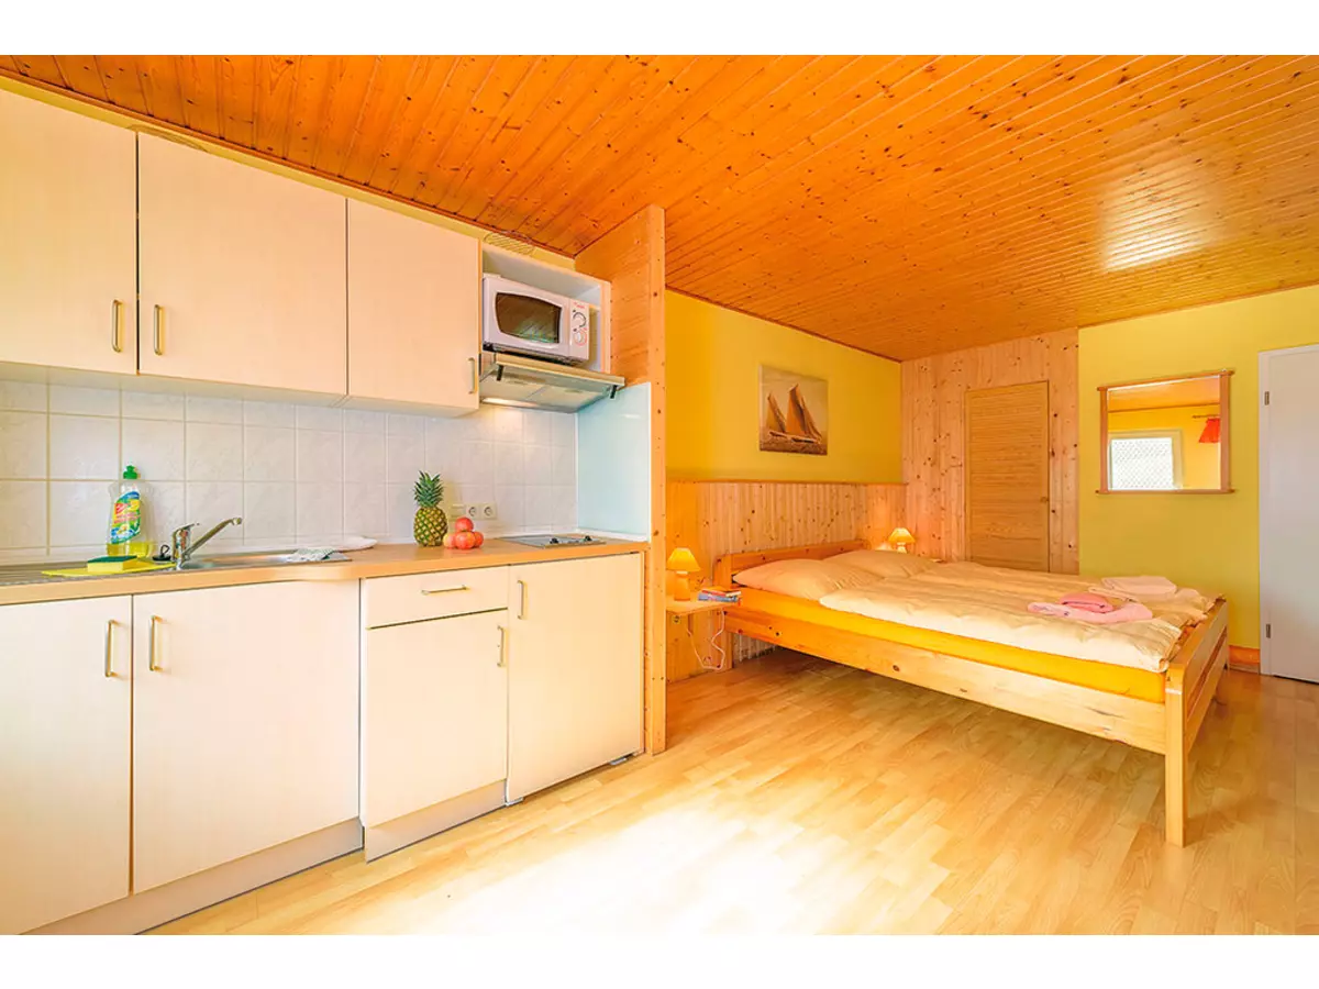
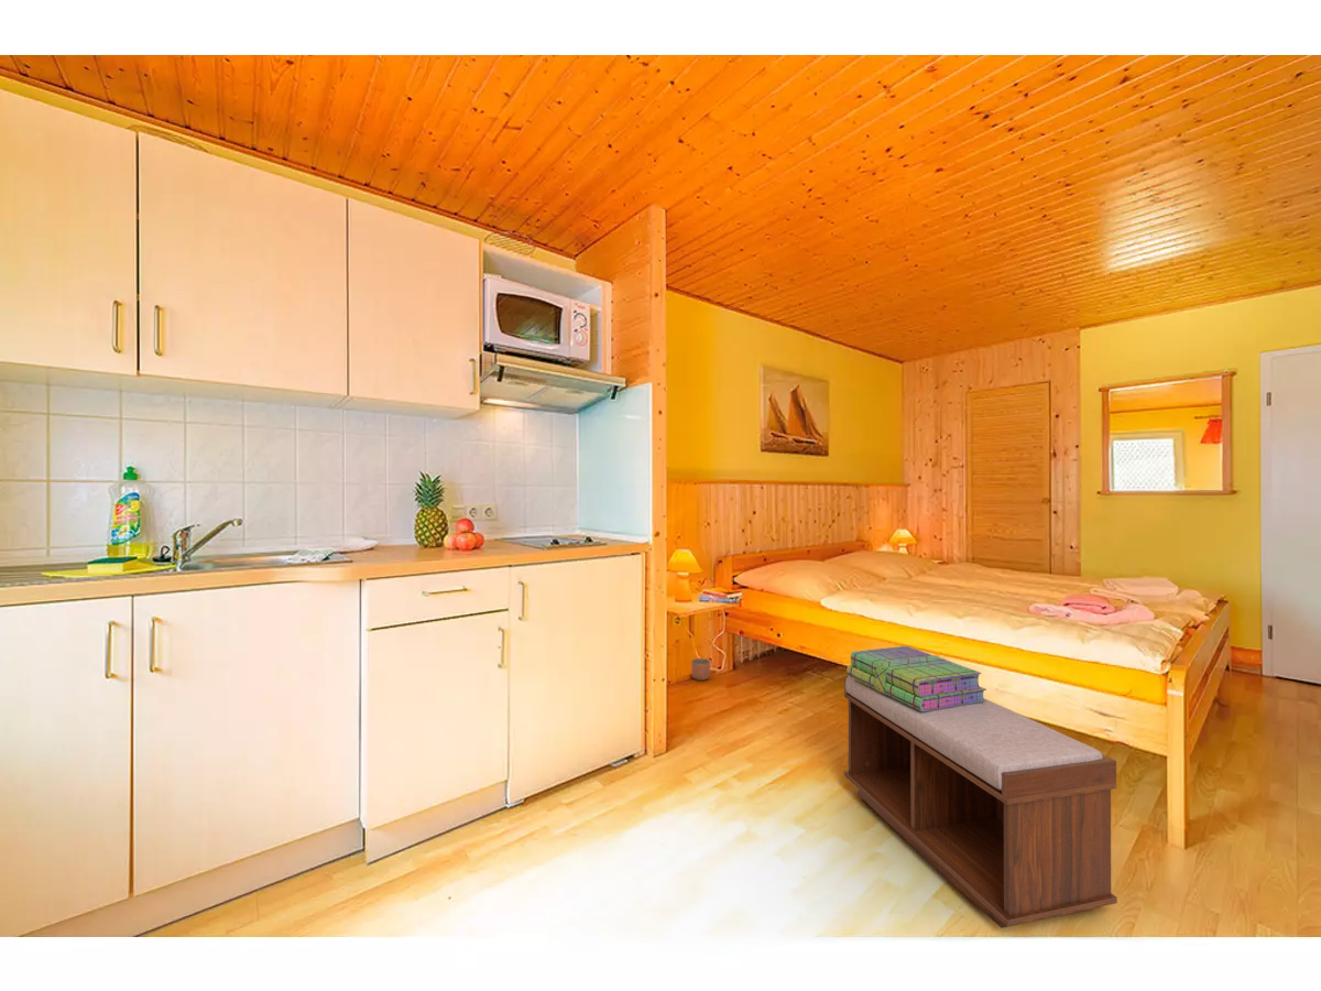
+ bench [843,676,1118,929]
+ stack of books [845,645,987,711]
+ planter [690,657,711,682]
